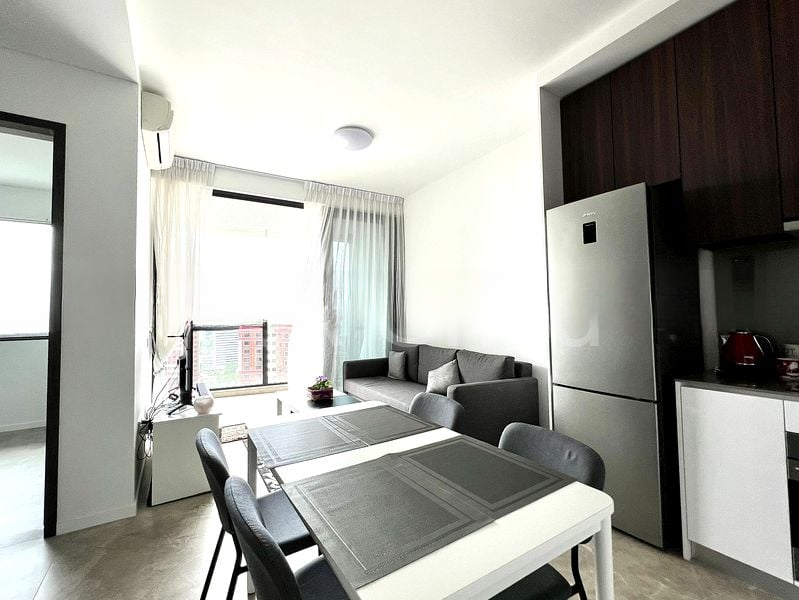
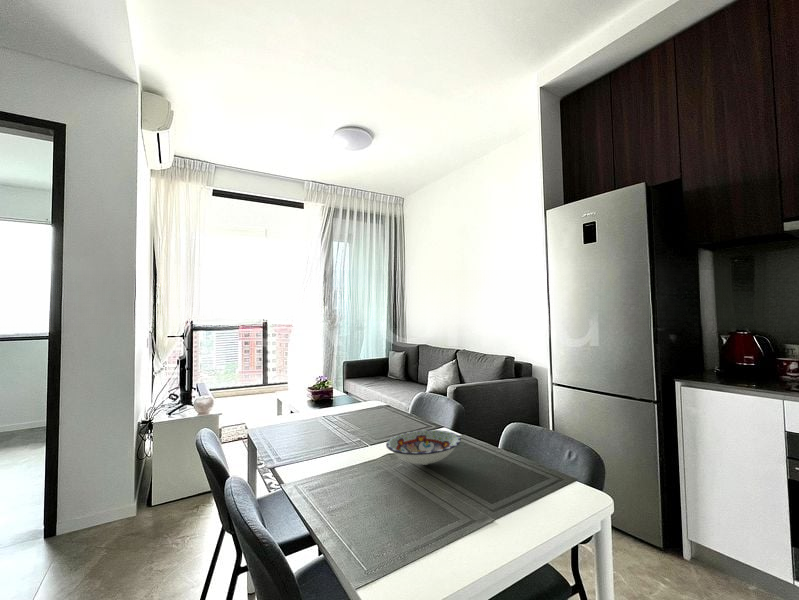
+ bowl [385,429,462,466]
